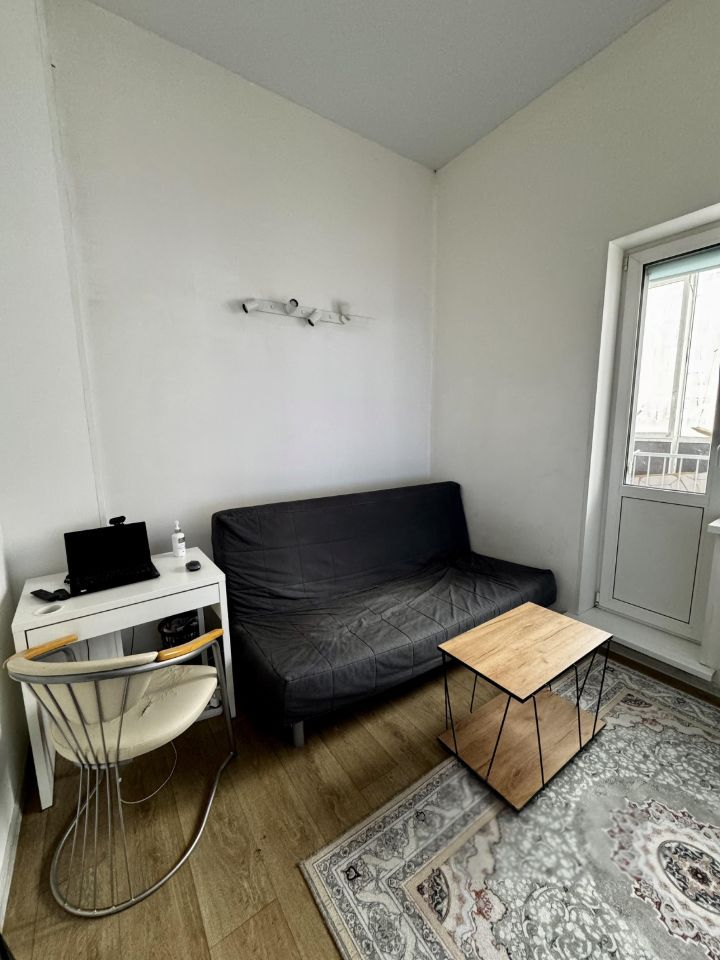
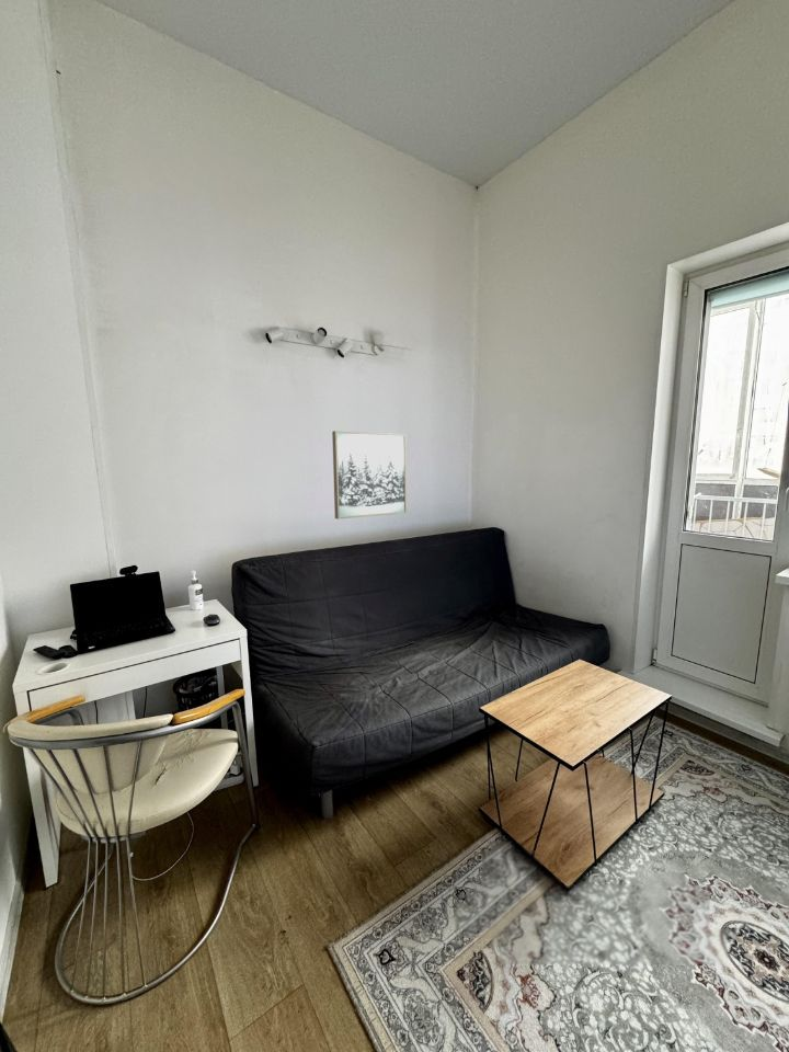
+ wall art [331,430,408,521]
